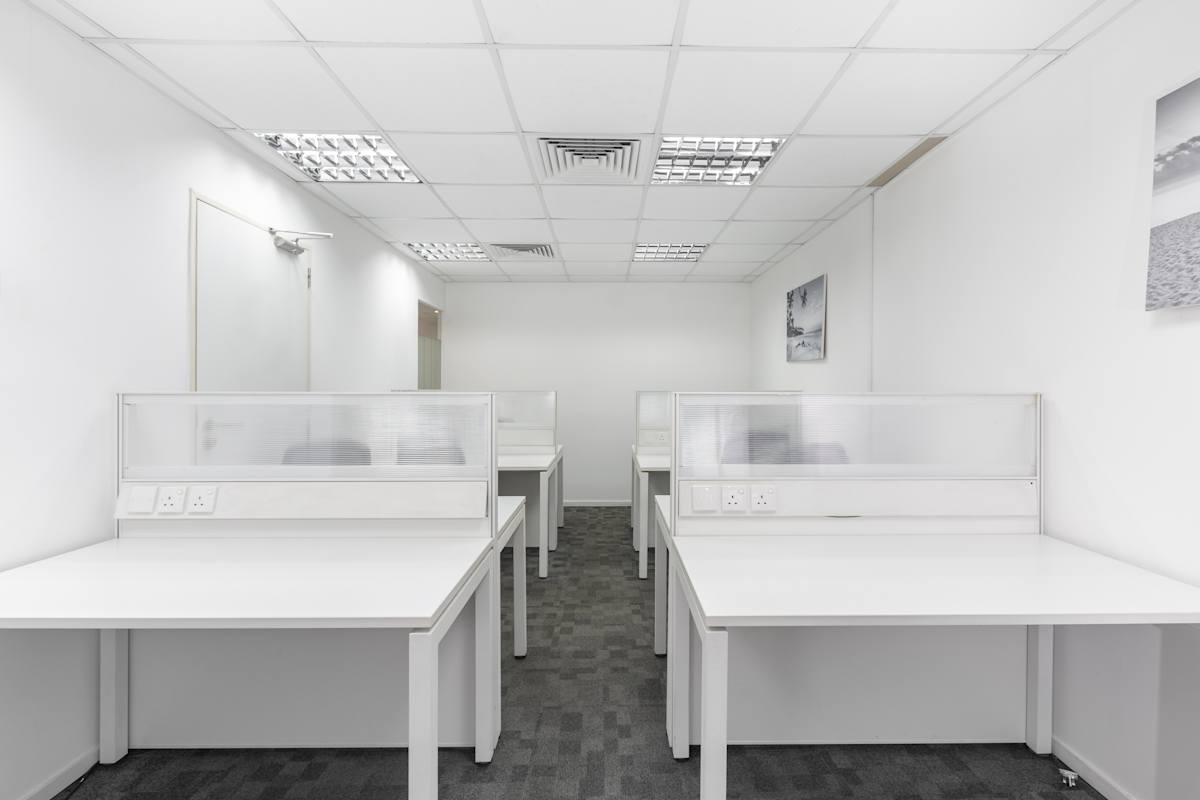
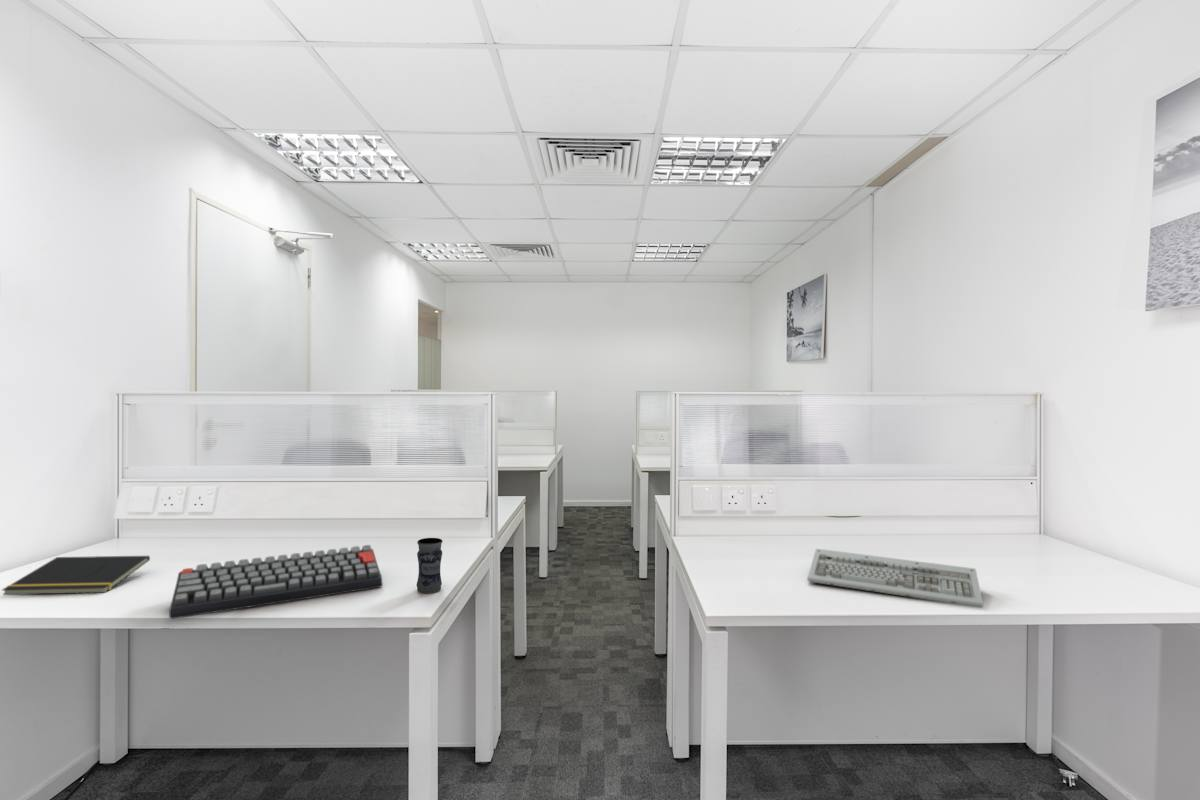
+ jar [416,537,443,594]
+ keyboard [168,544,384,620]
+ keyboard [807,548,984,609]
+ notepad [1,555,151,596]
